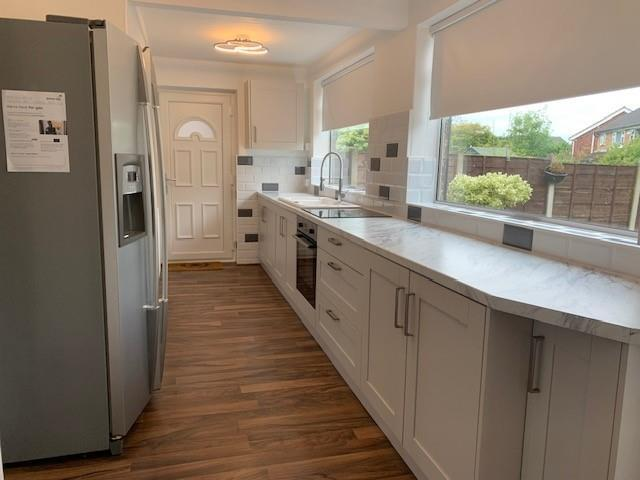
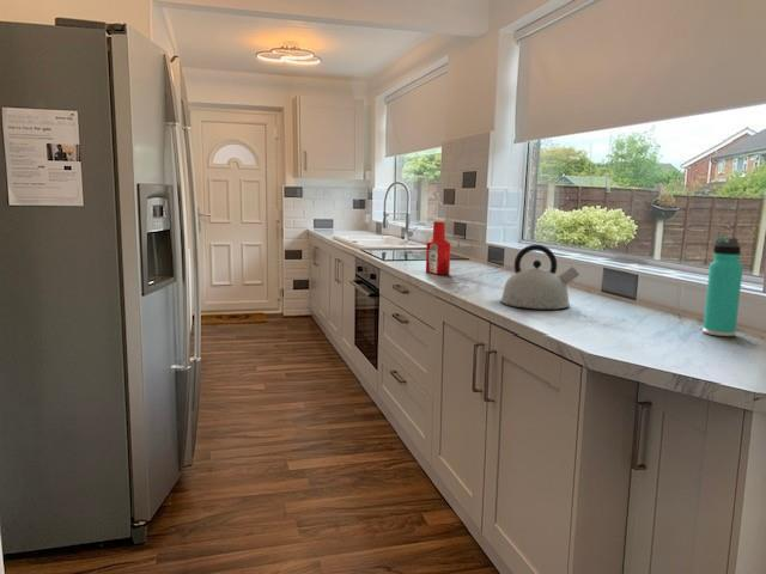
+ kettle [499,244,580,310]
+ thermos bottle [701,236,744,337]
+ soap bottle [425,216,451,276]
